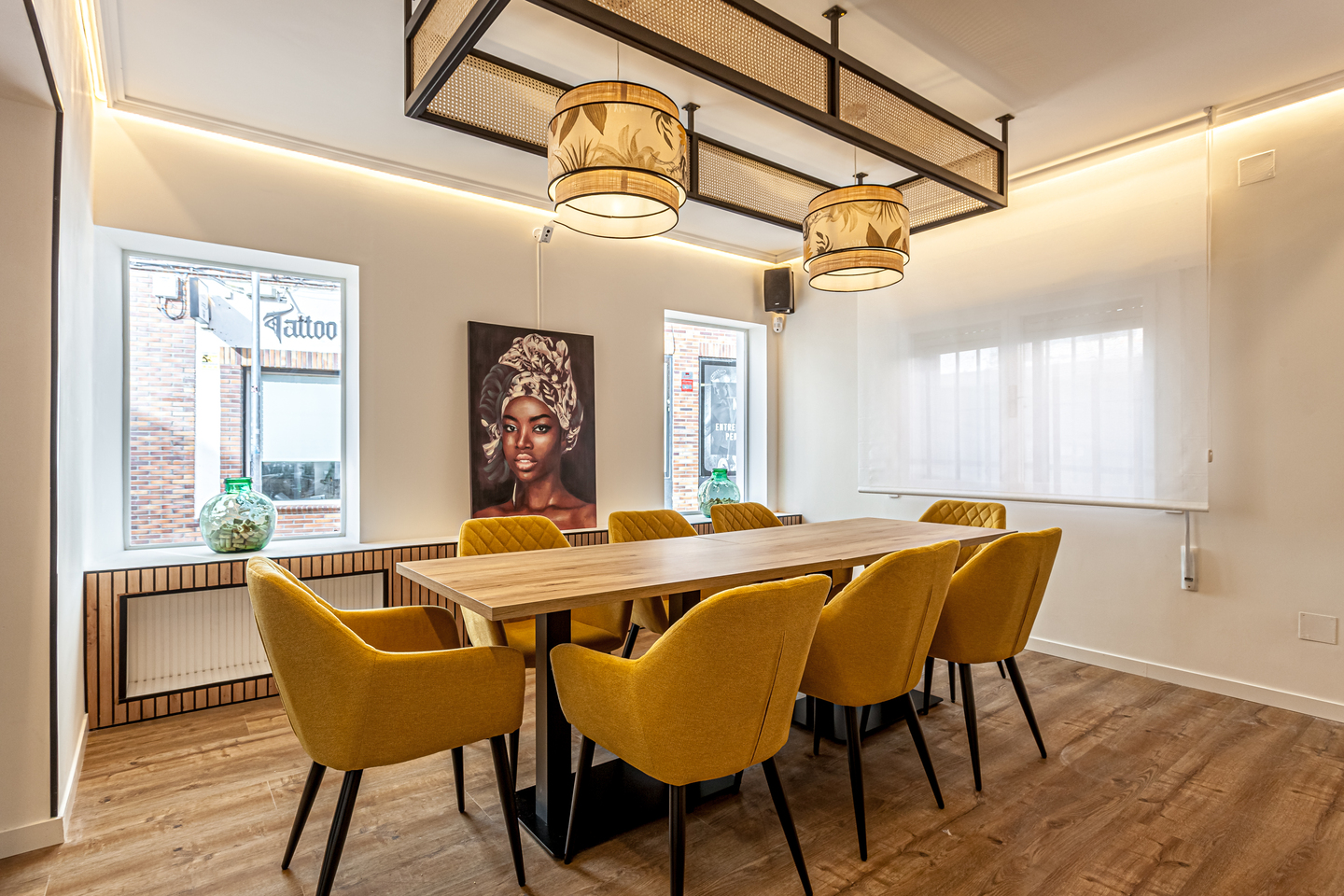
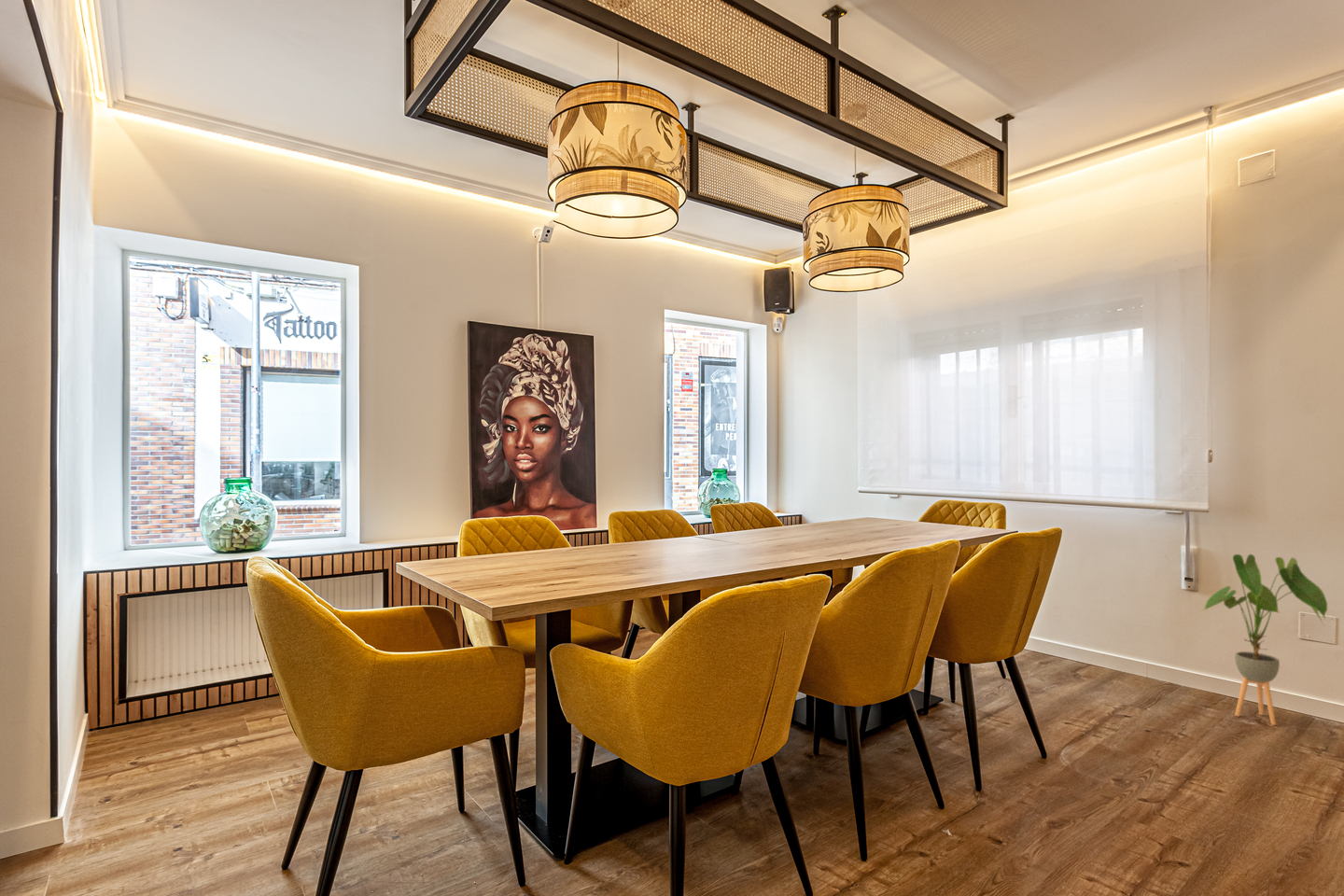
+ house plant [1201,553,1328,726]
